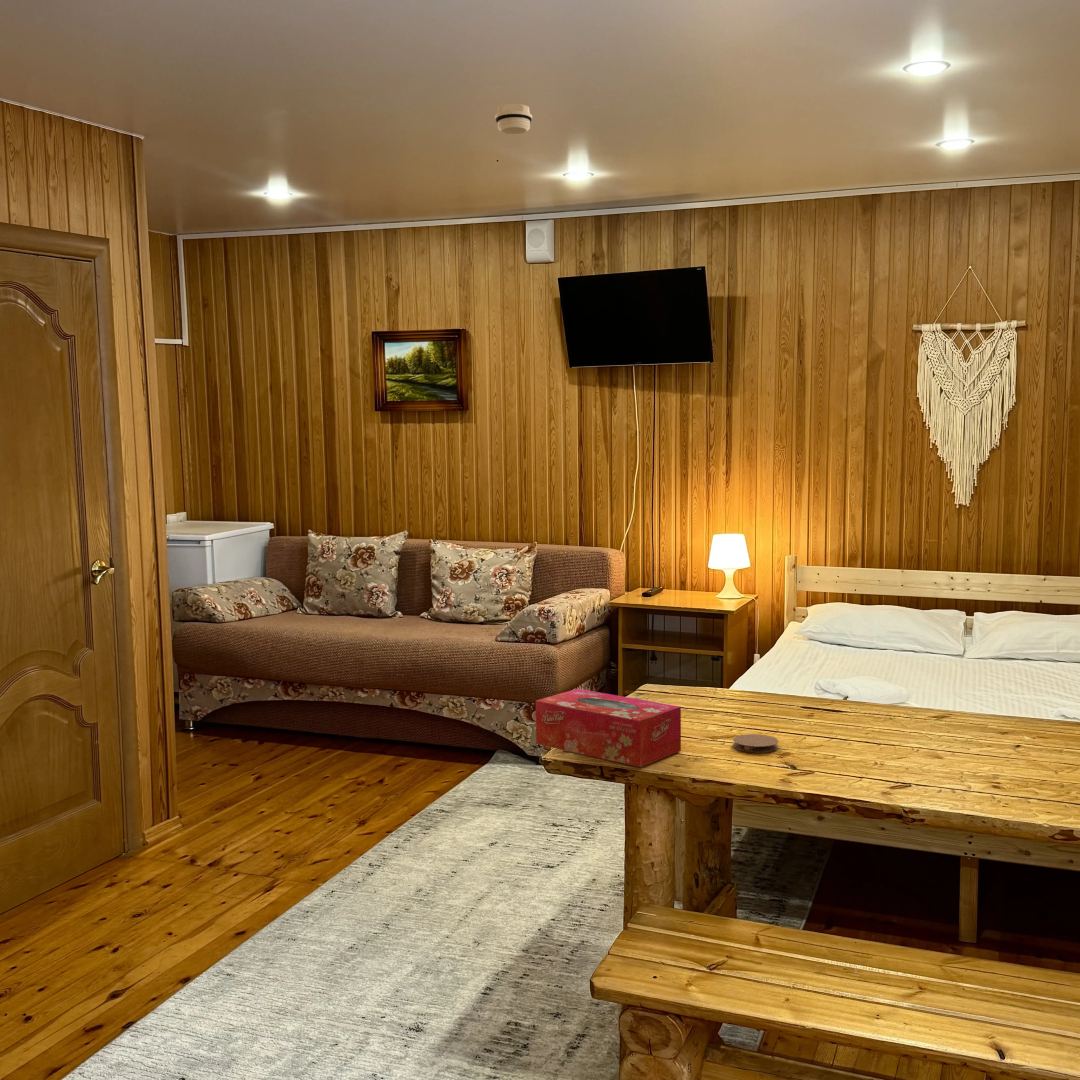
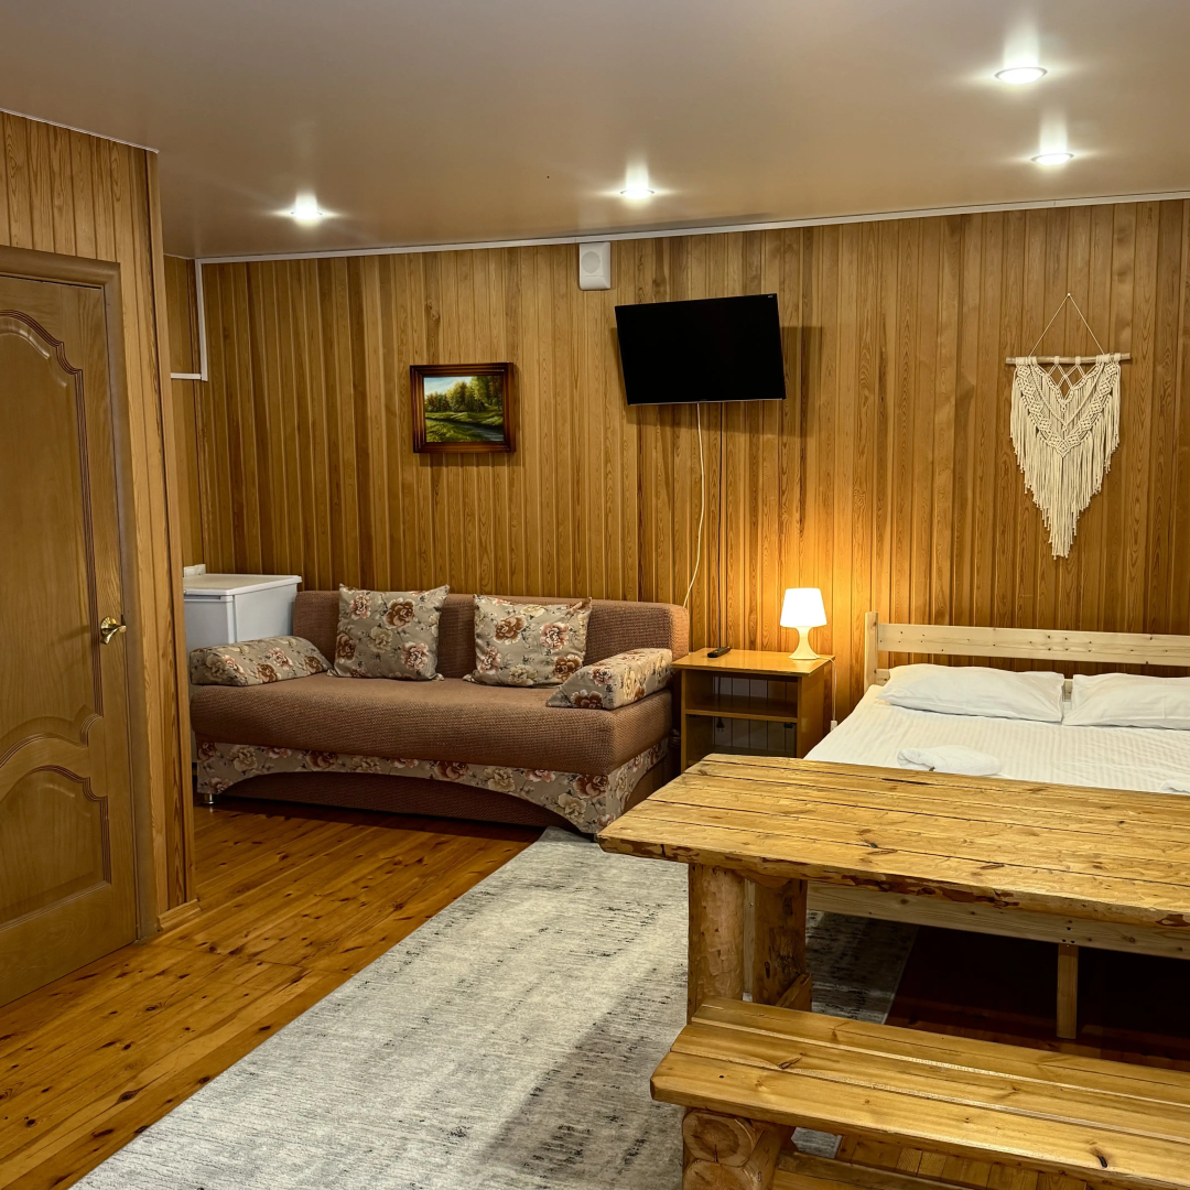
- coaster [732,733,779,754]
- tissue box [535,688,682,768]
- smoke detector [494,103,533,136]
